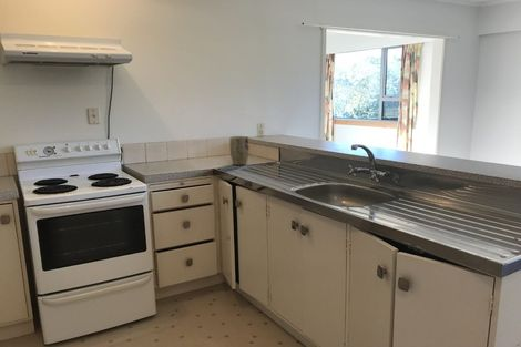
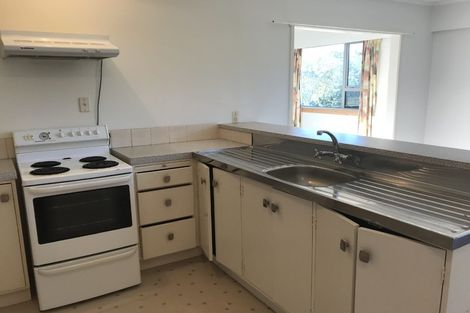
- plant pot [229,135,251,166]
